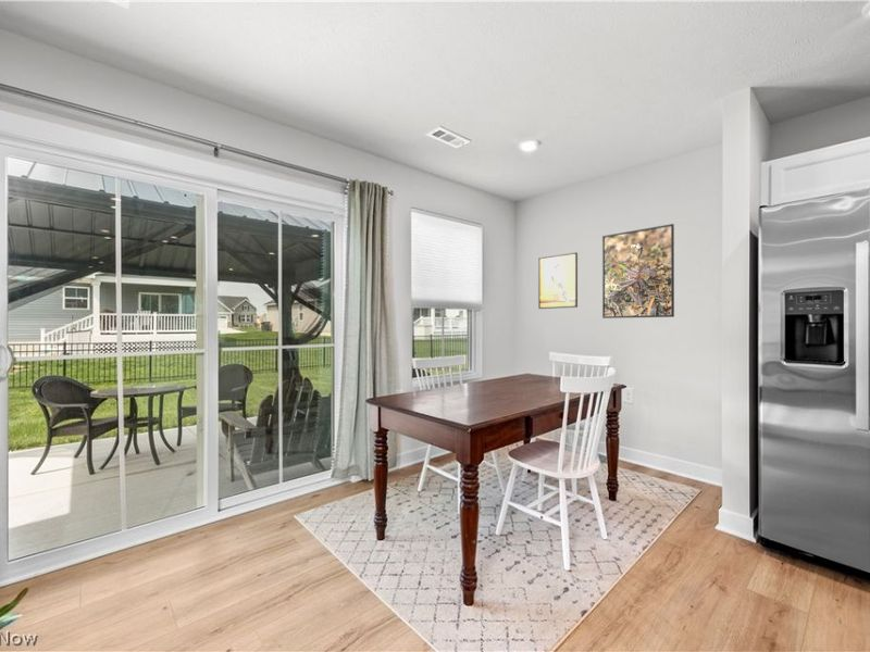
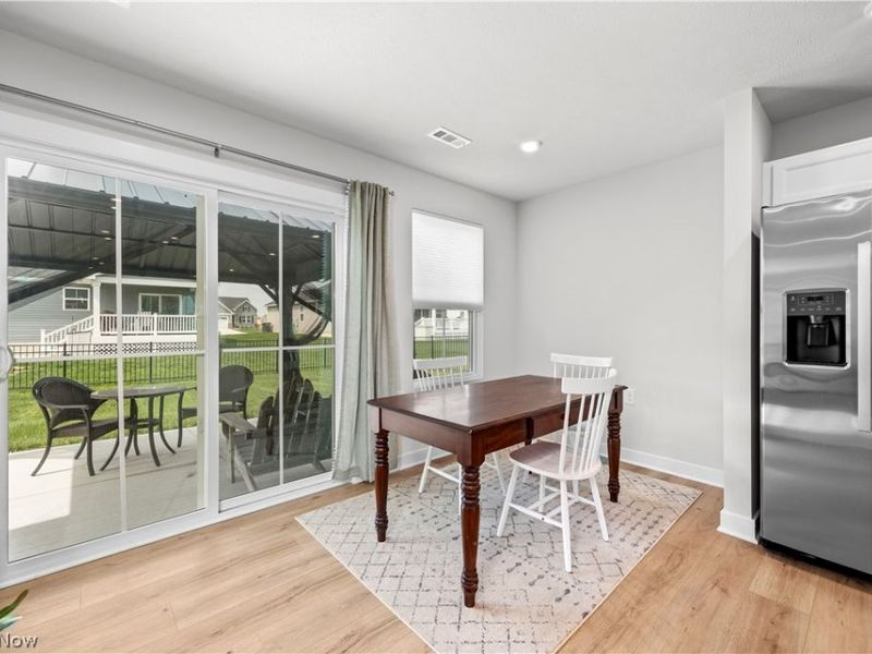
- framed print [537,251,579,310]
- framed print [601,223,675,319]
